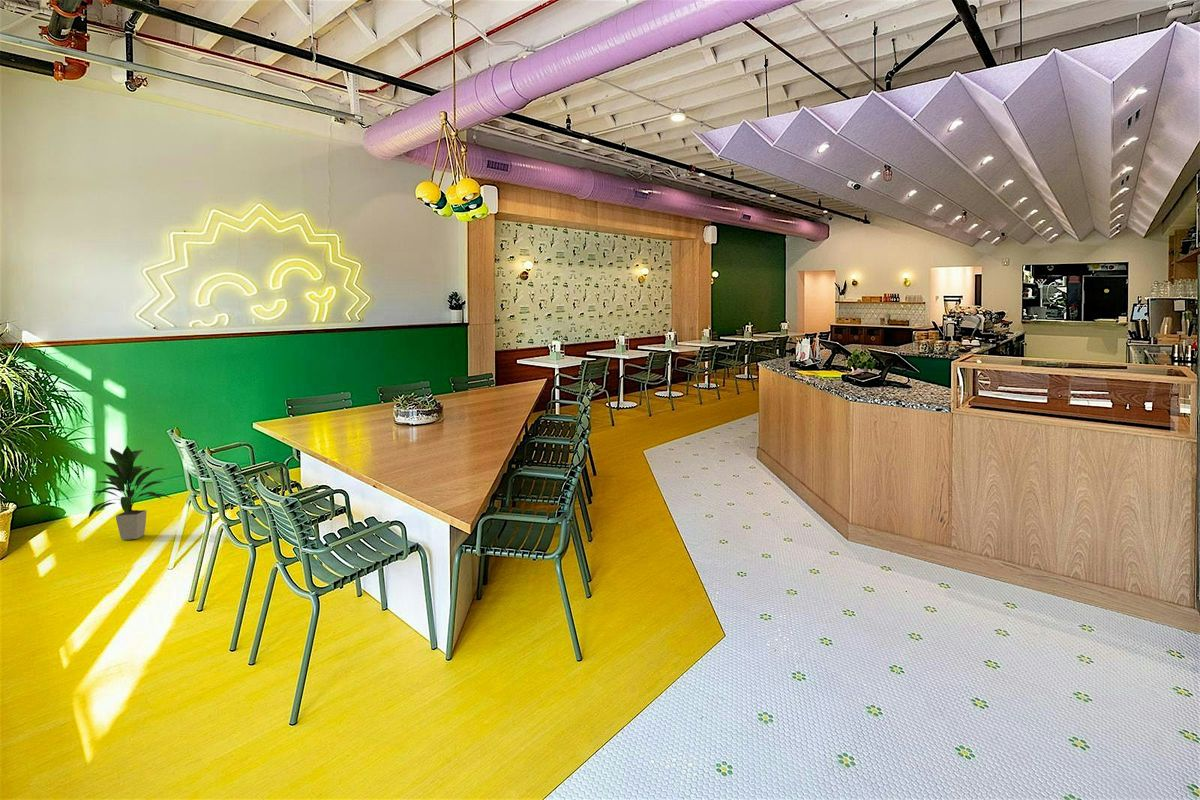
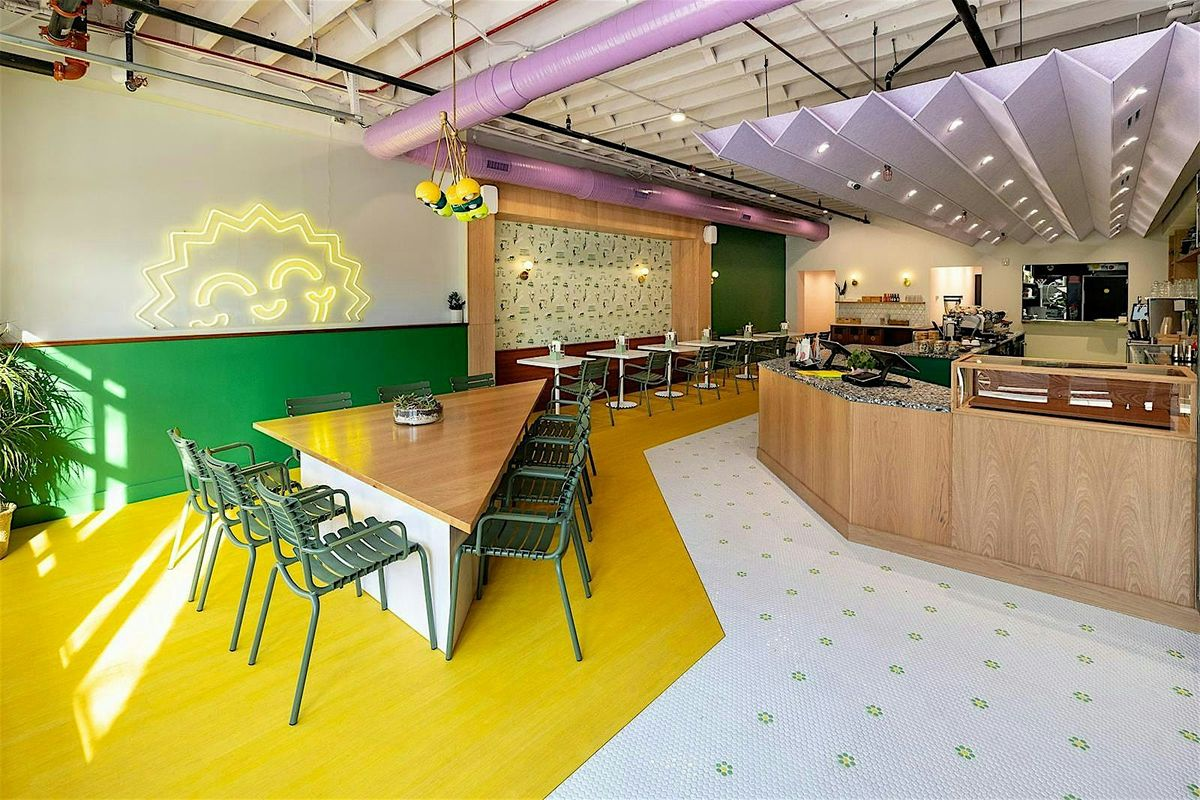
- indoor plant [87,445,172,541]
